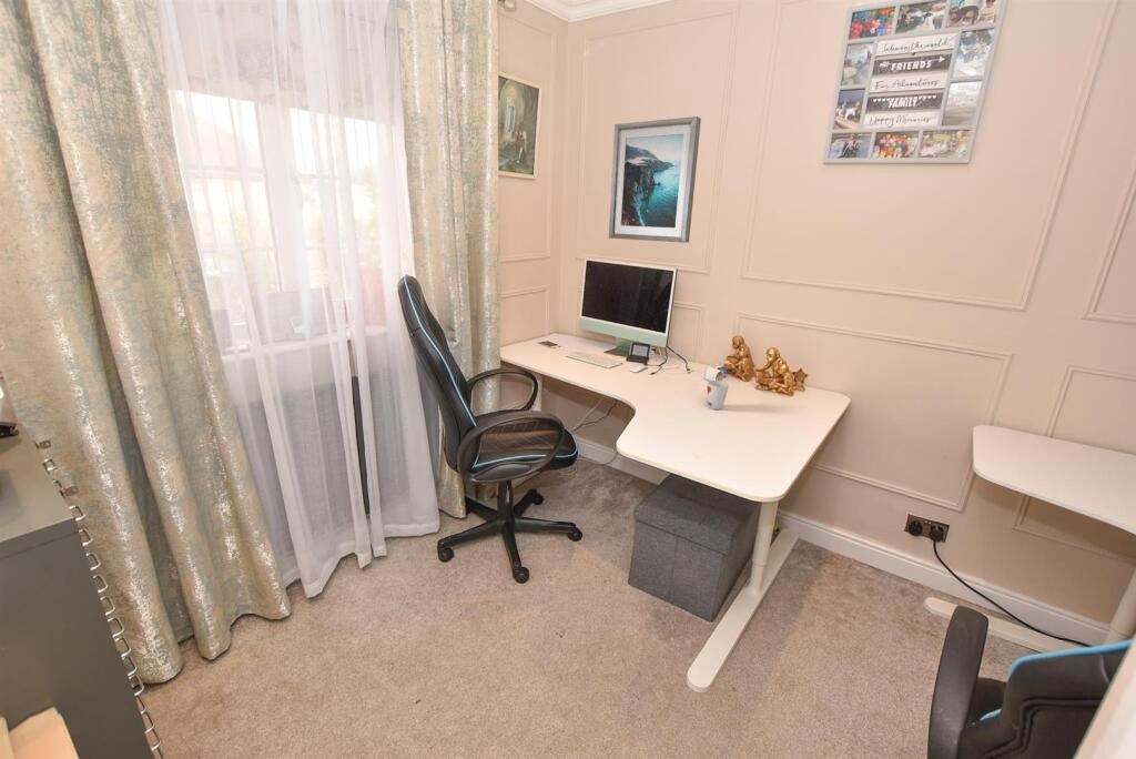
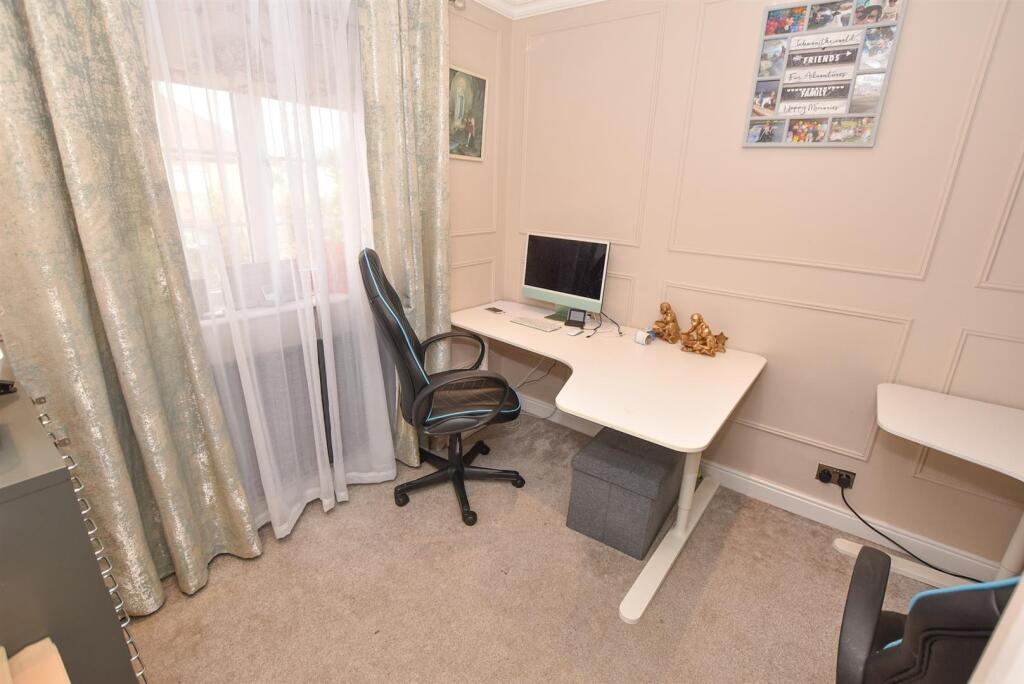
- cup [706,380,730,411]
- wall art [608,115,702,244]
